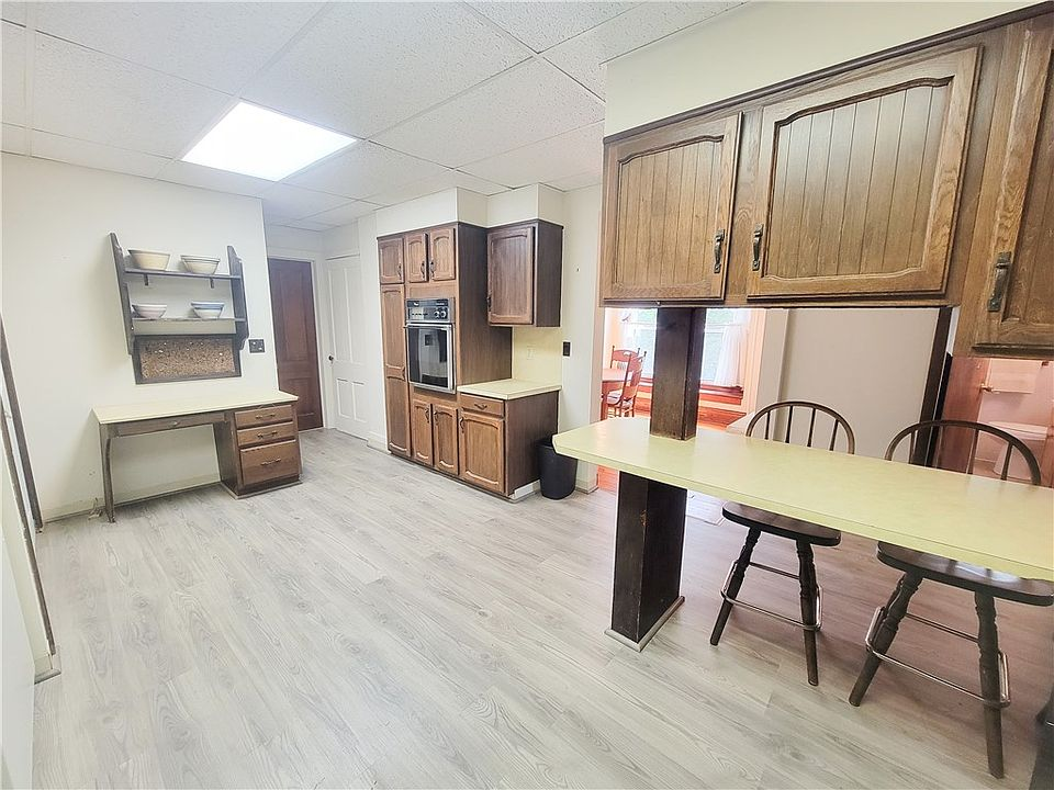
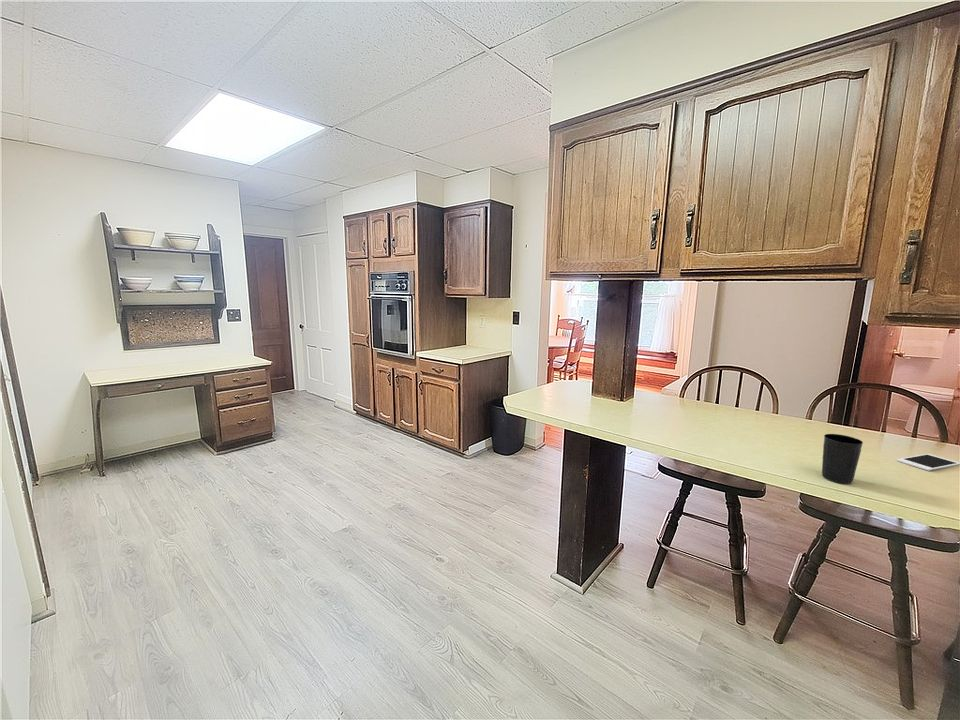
+ cup [821,433,864,485]
+ cell phone [896,453,960,472]
